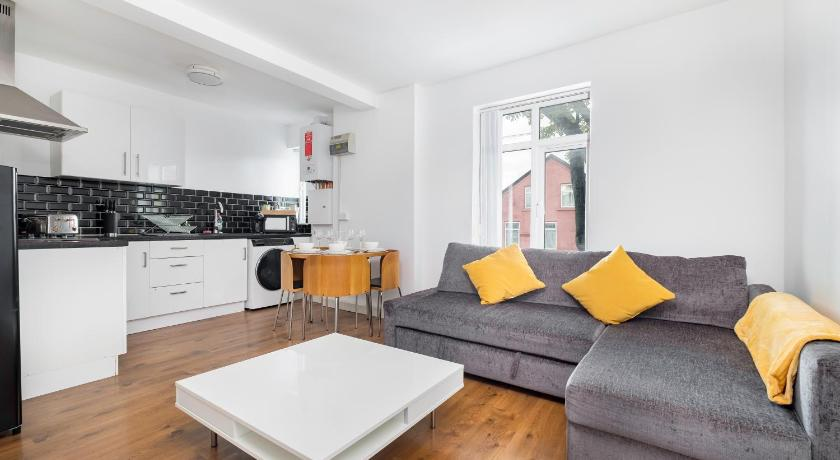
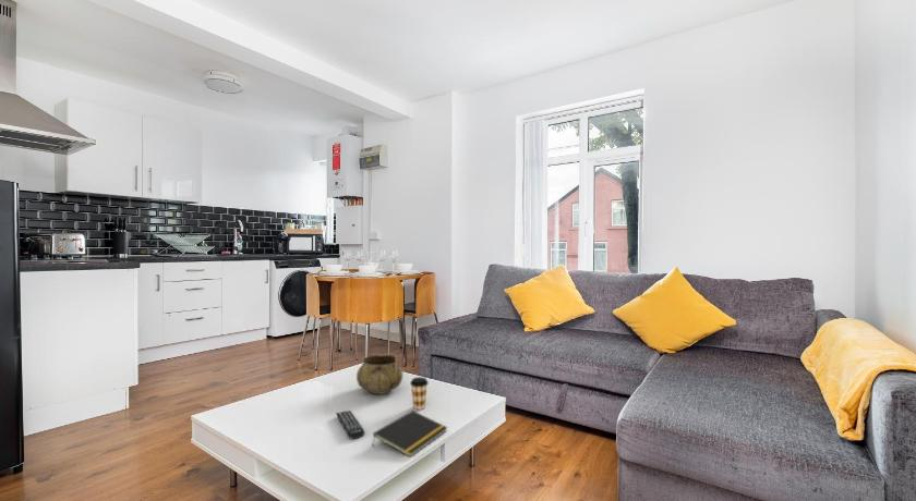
+ notepad [371,410,448,459]
+ coffee cup [409,376,430,411]
+ decorative bowl [355,354,403,395]
+ remote control [335,410,365,440]
